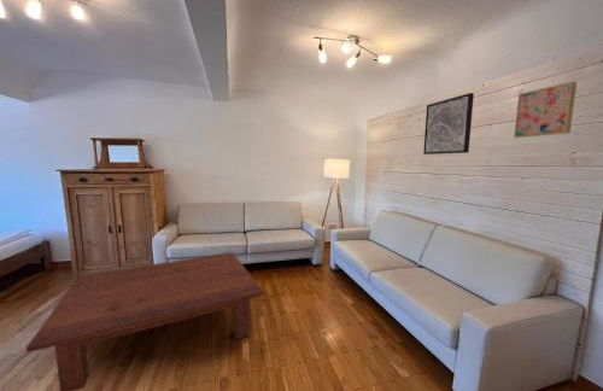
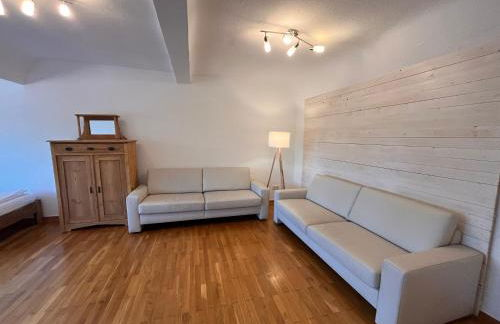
- wall art [422,92,475,156]
- coffee table [25,251,264,391]
- wall art [513,81,578,139]
